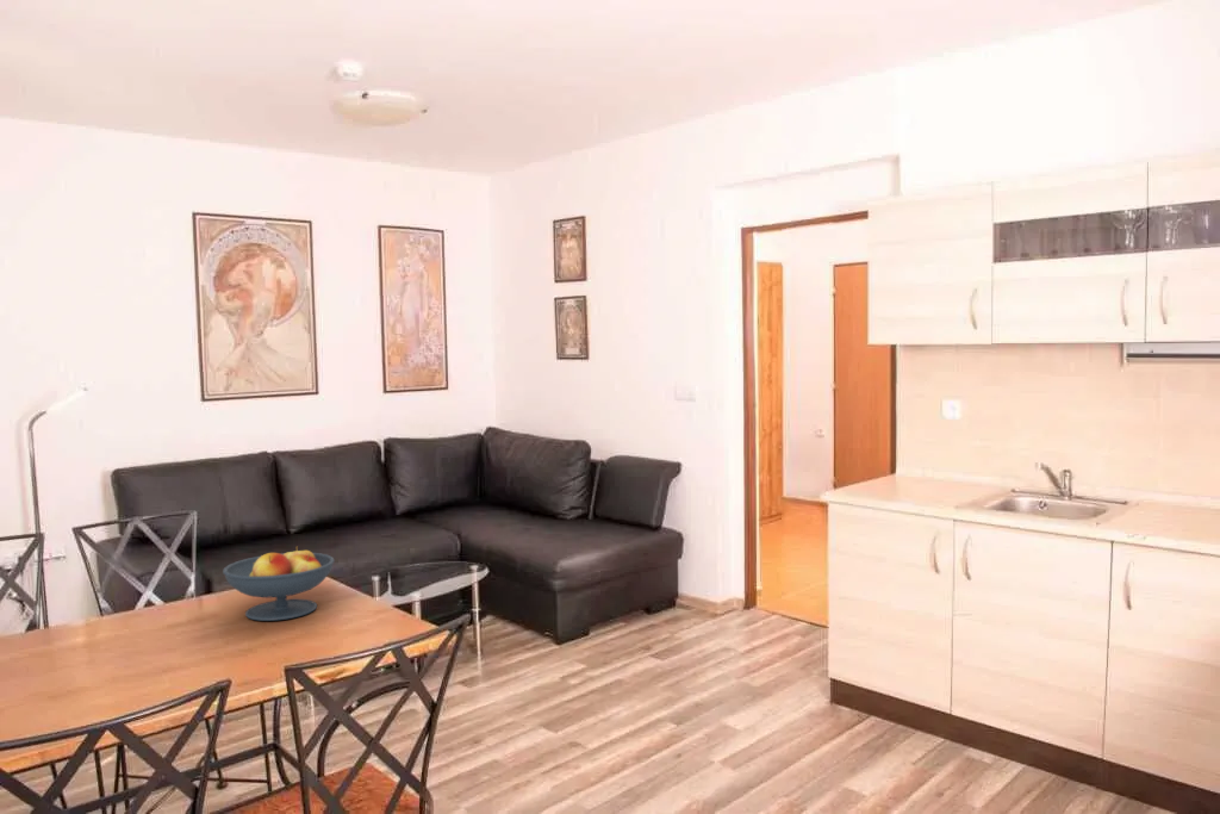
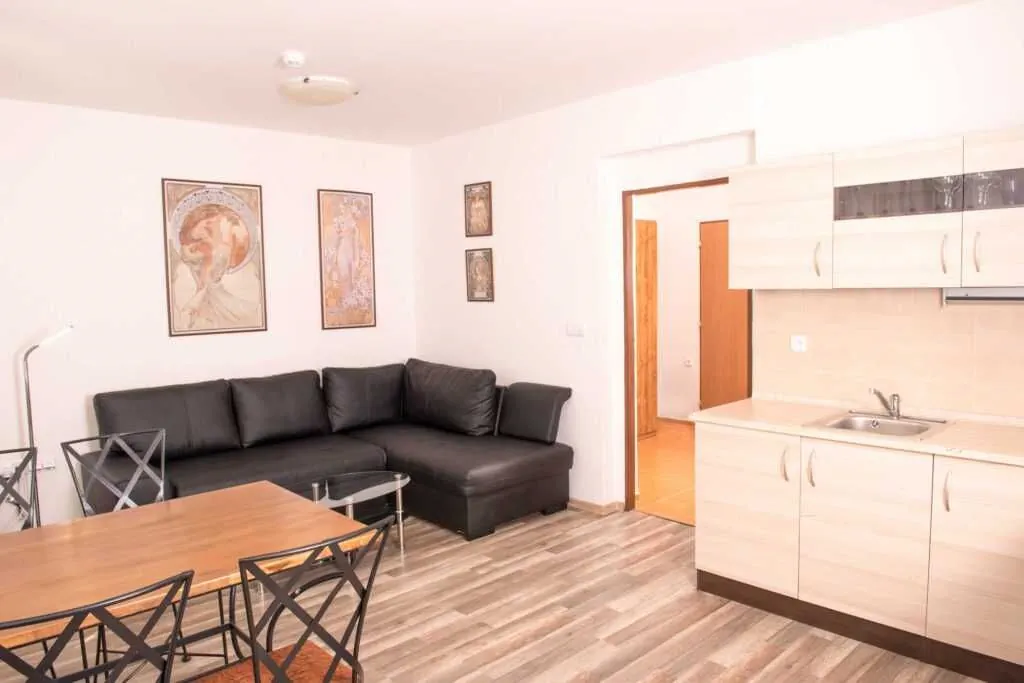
- fruit bowl [222,546,336,622]
